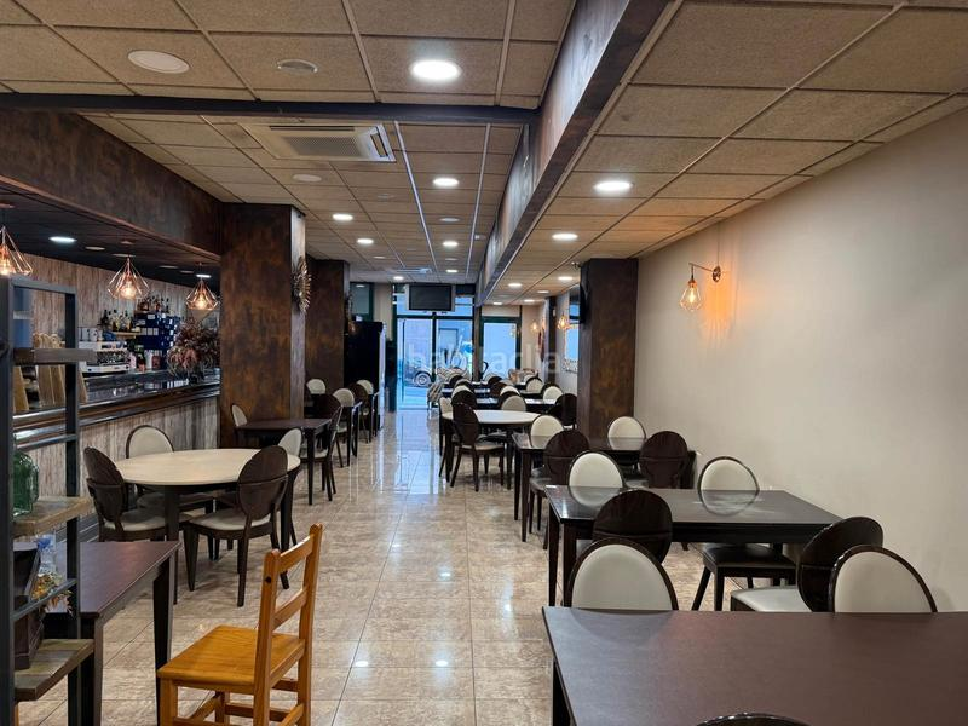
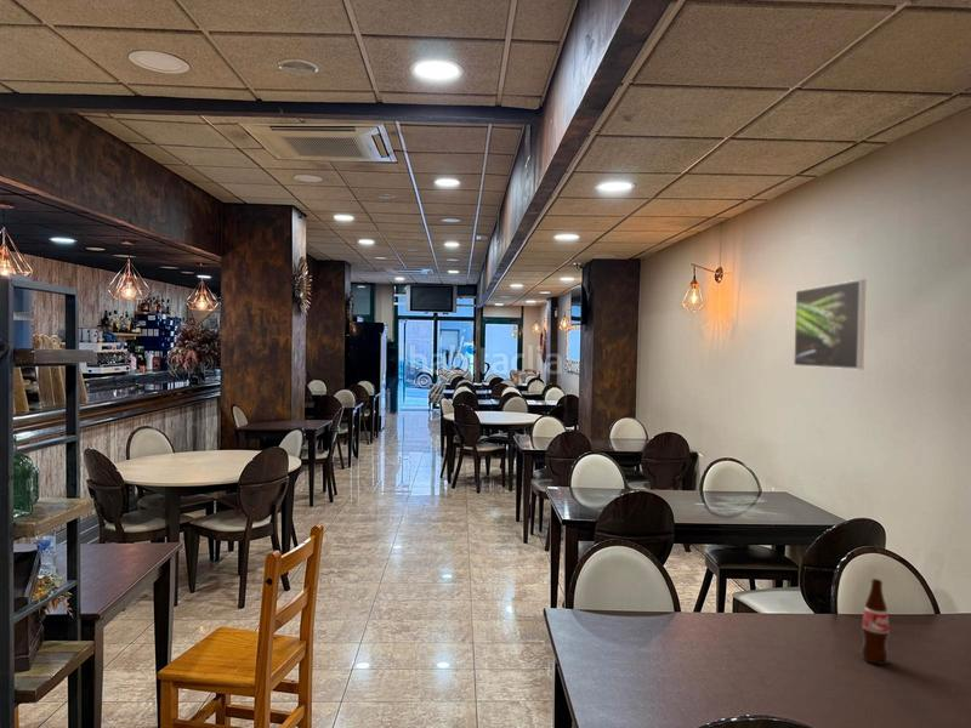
+ bottle [861,578,890,665]
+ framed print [793,278,867,370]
